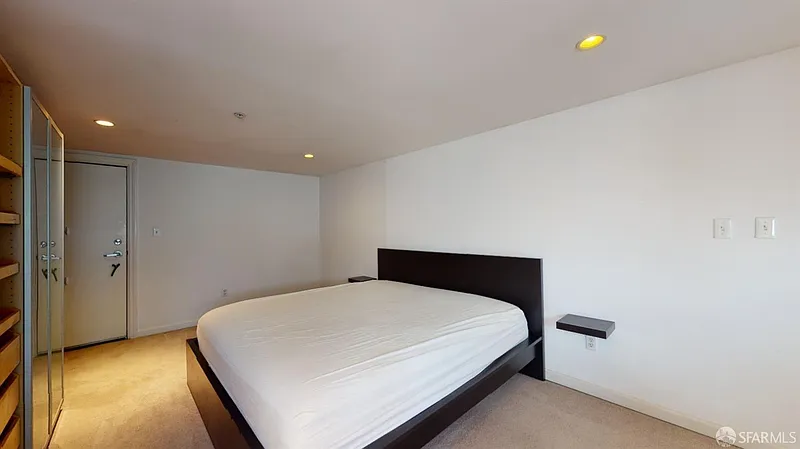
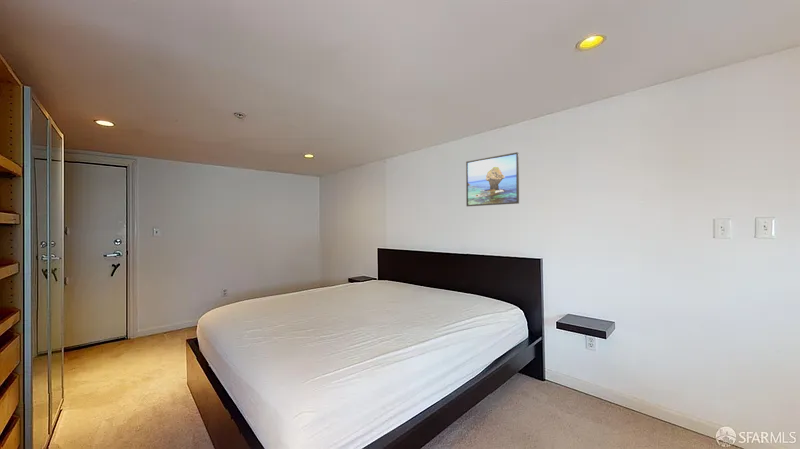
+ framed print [465,151,520,207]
